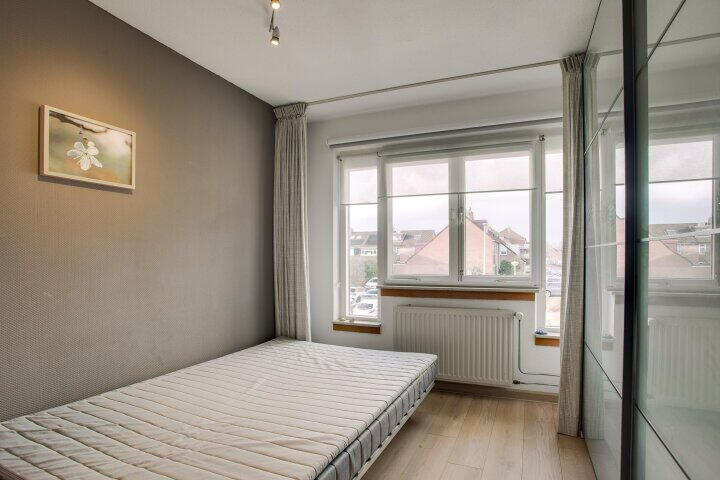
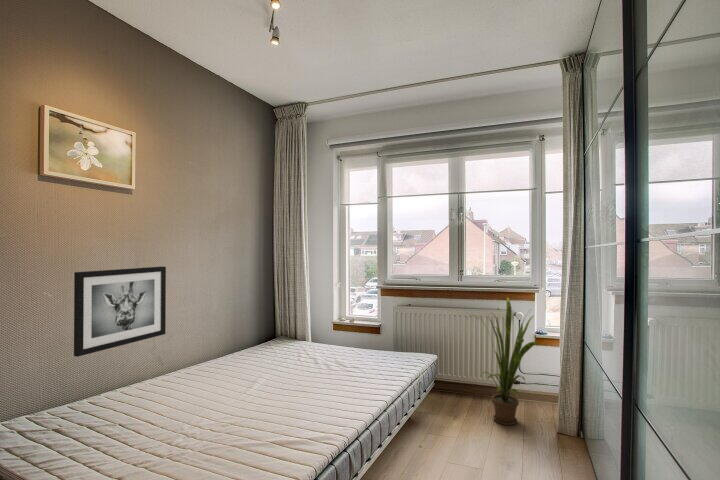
+ house plant [469,296,539,426]
+ wall art [73,265,167,358]
